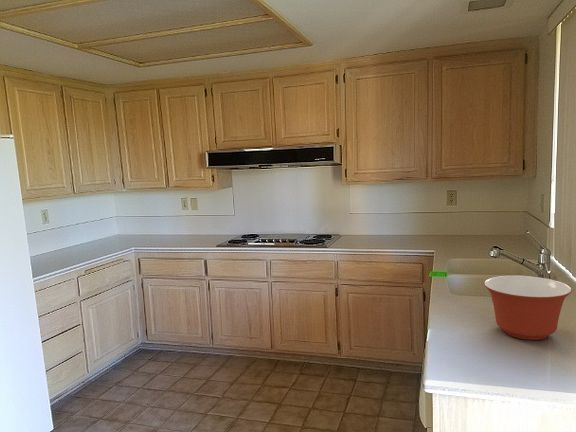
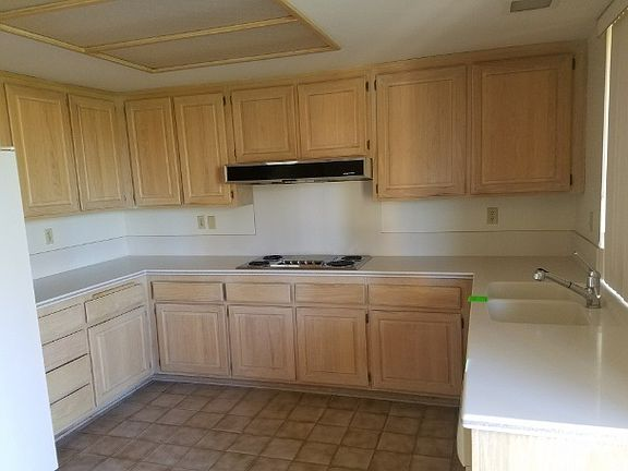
- mixing bowl [483,275,573,341]
